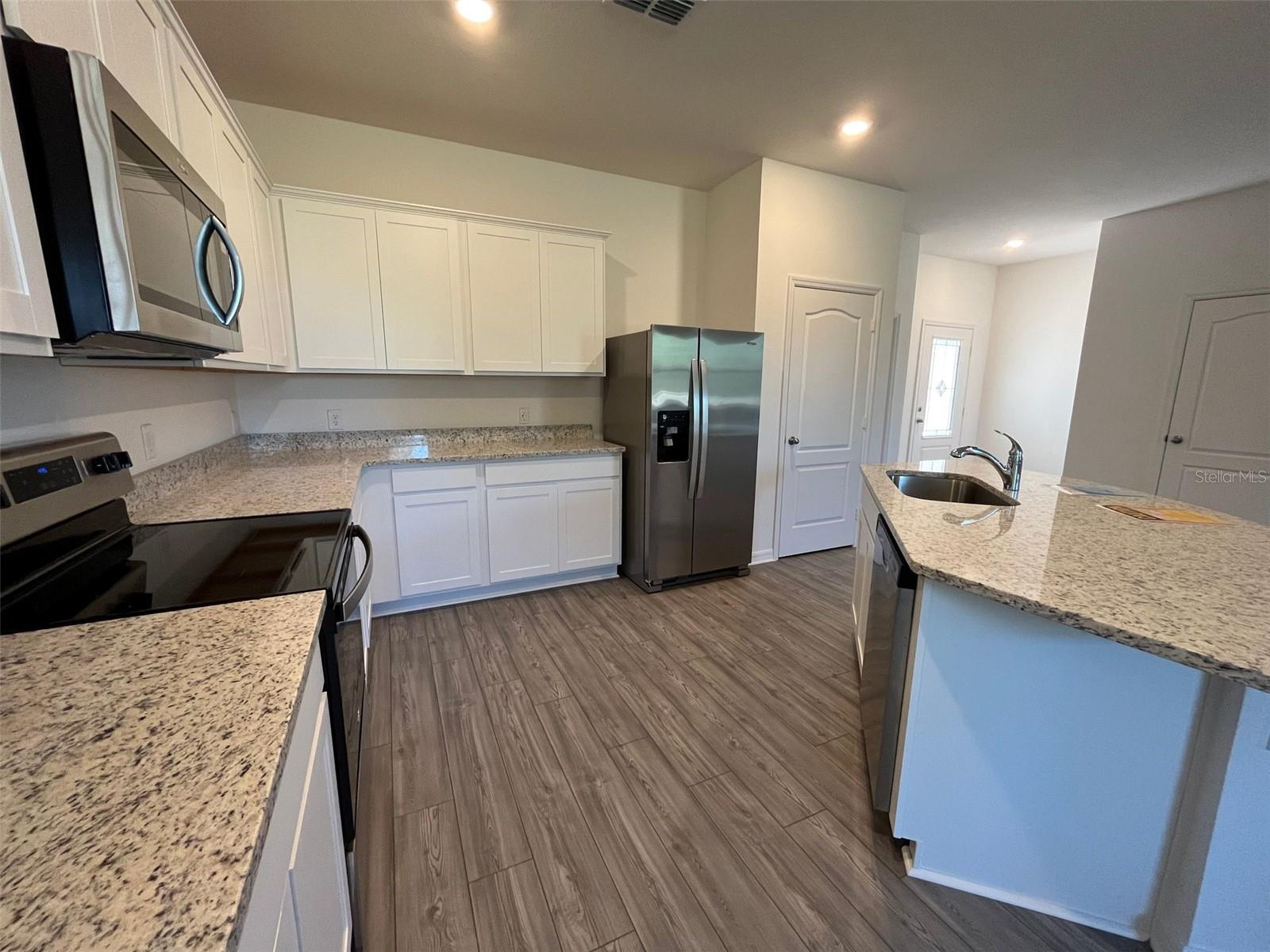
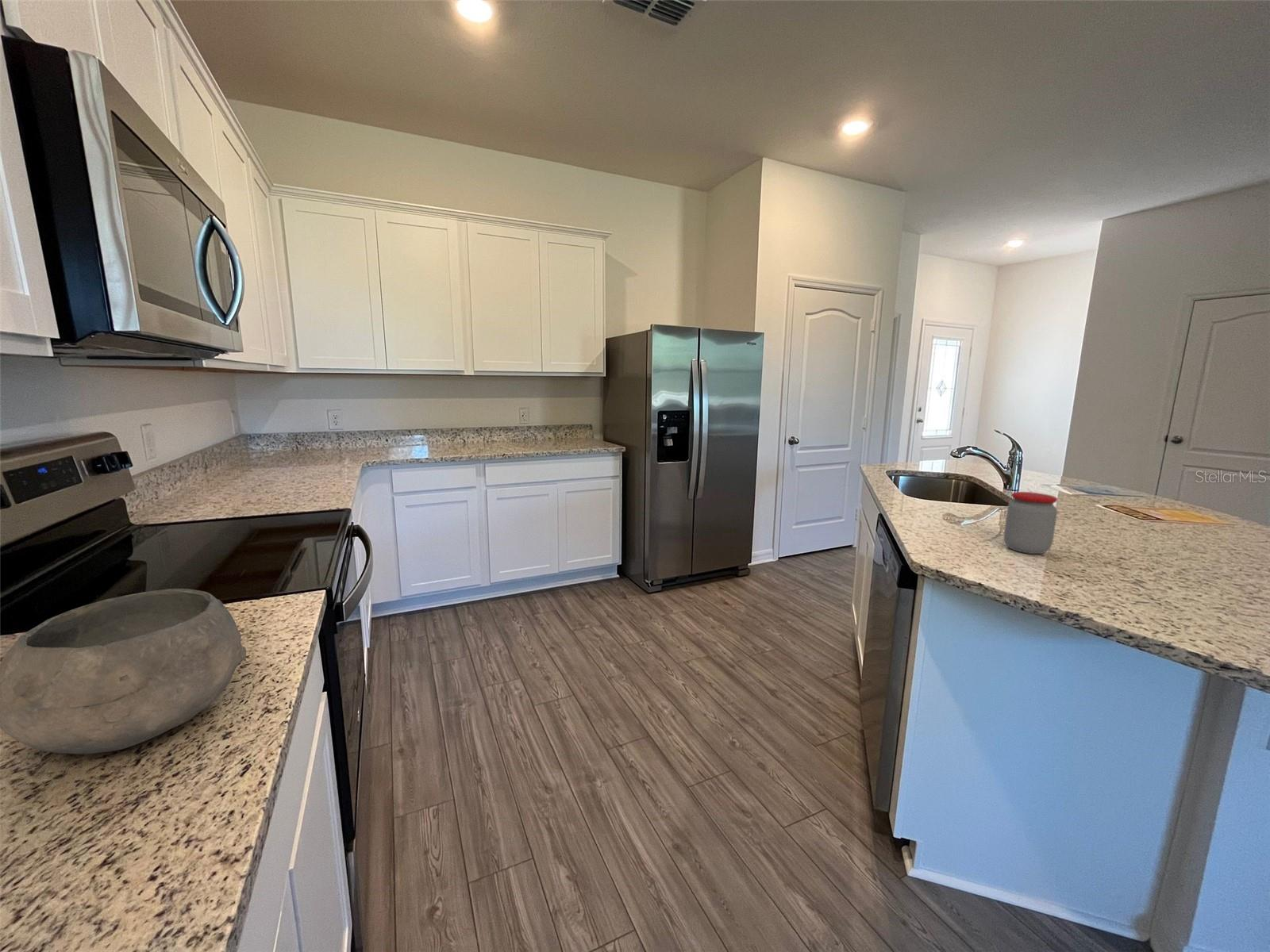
+ bowl [0,588,247,754]
+ jar [1003,491,1058,555]
